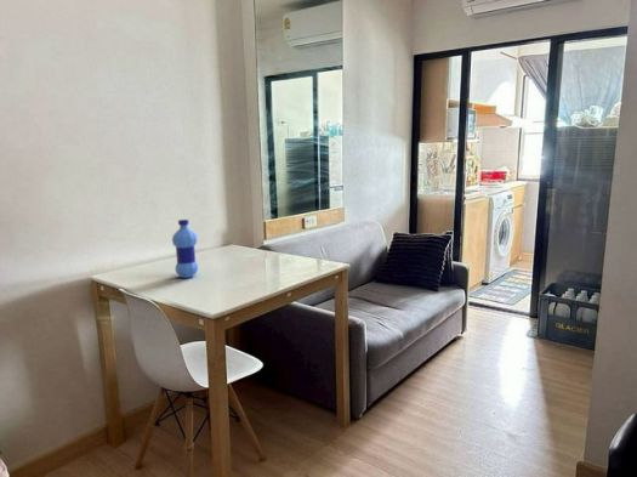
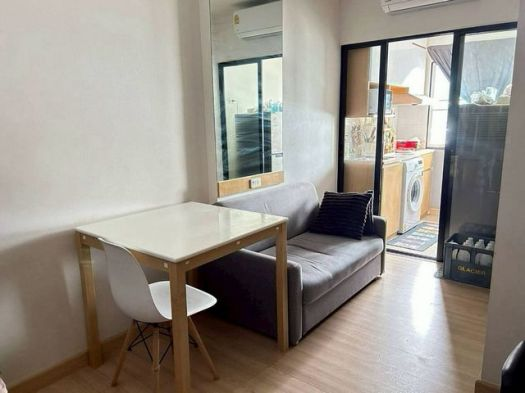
- water bottle [171,218,199,279]
